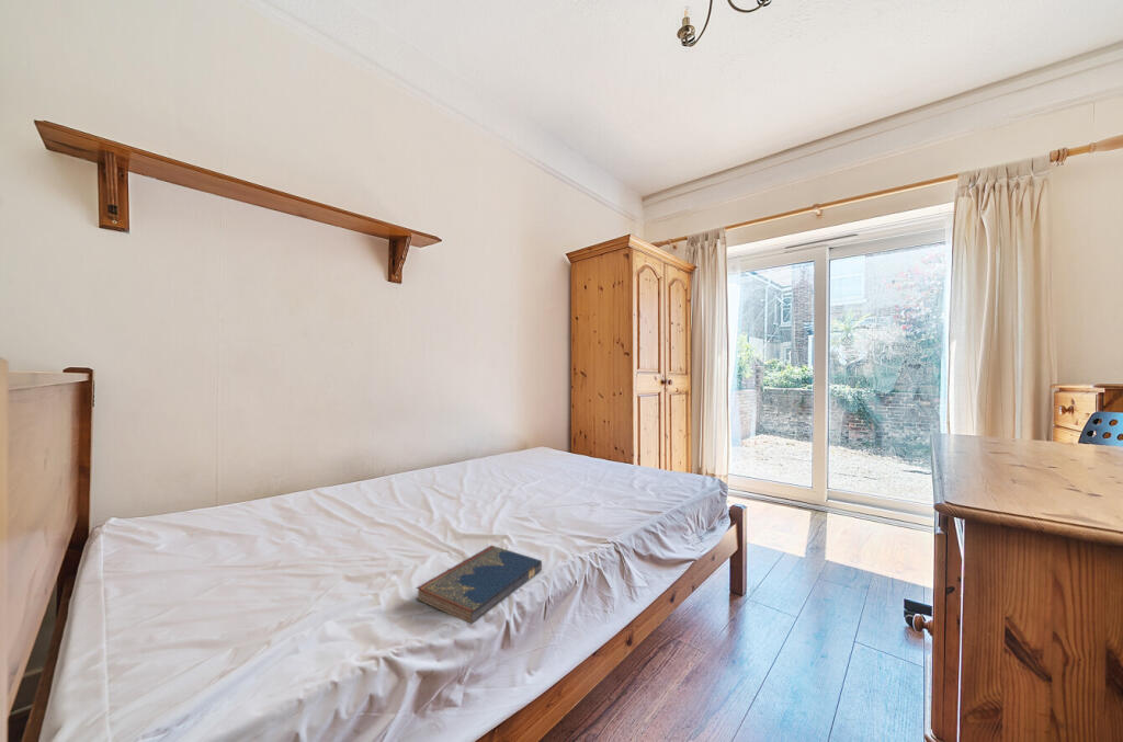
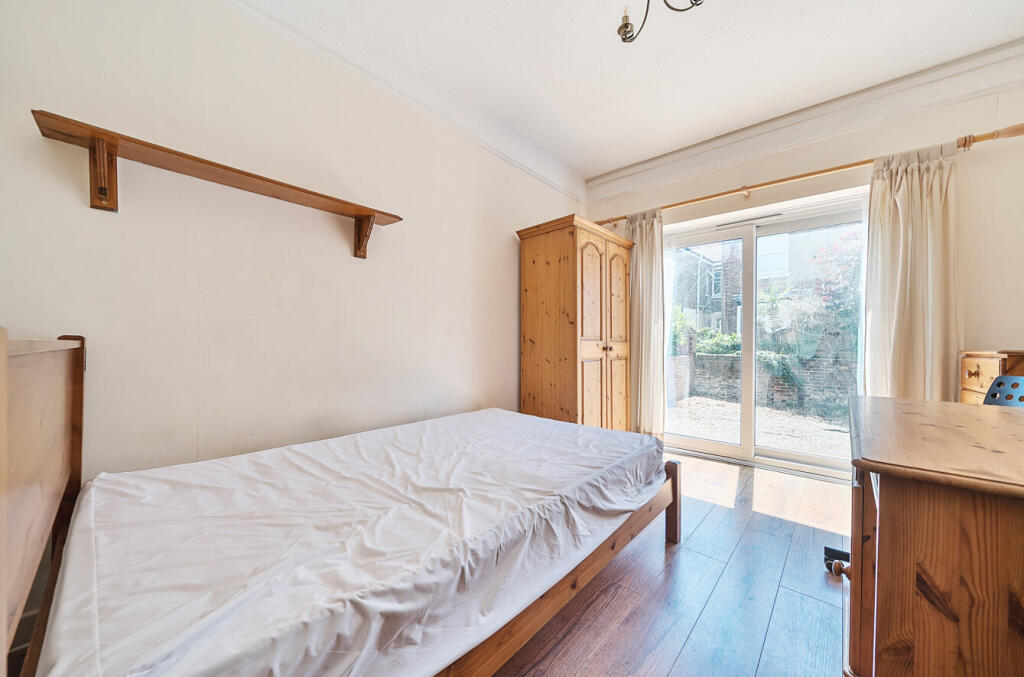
- hardcover book [415,545,543,625]
